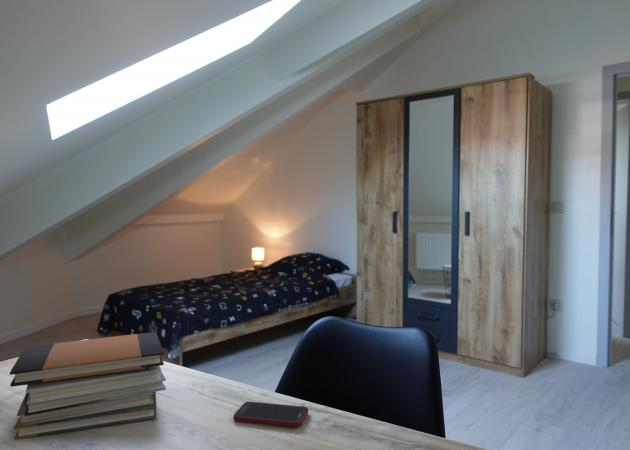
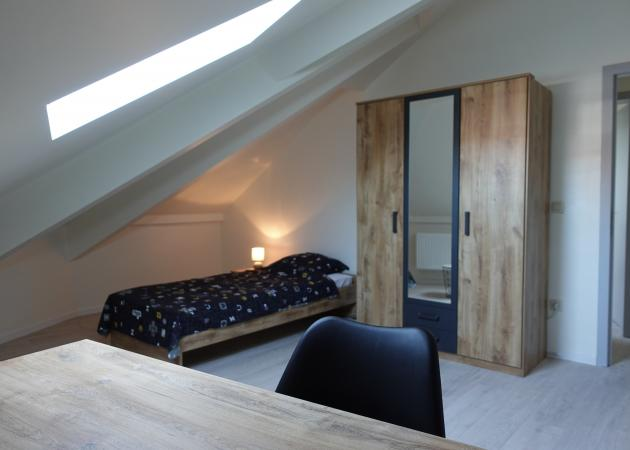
- cell phone [232,401,309,428]
- book stack [9,331,167,440]
